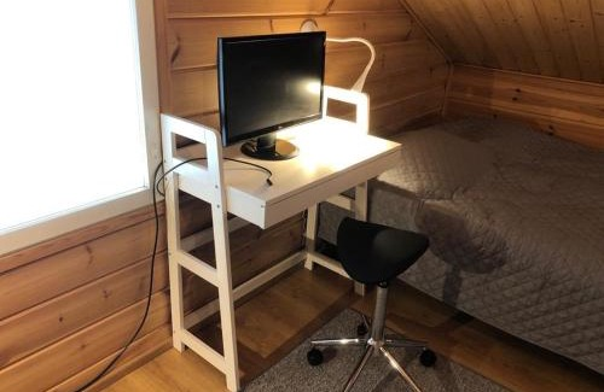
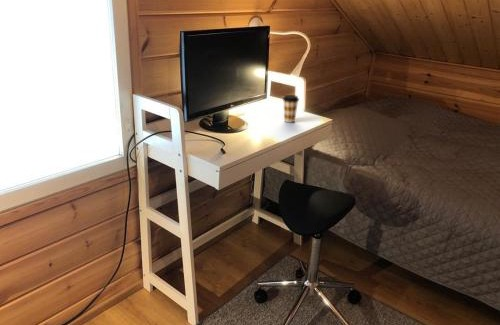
+ coffee cup [282,94,300,123]
